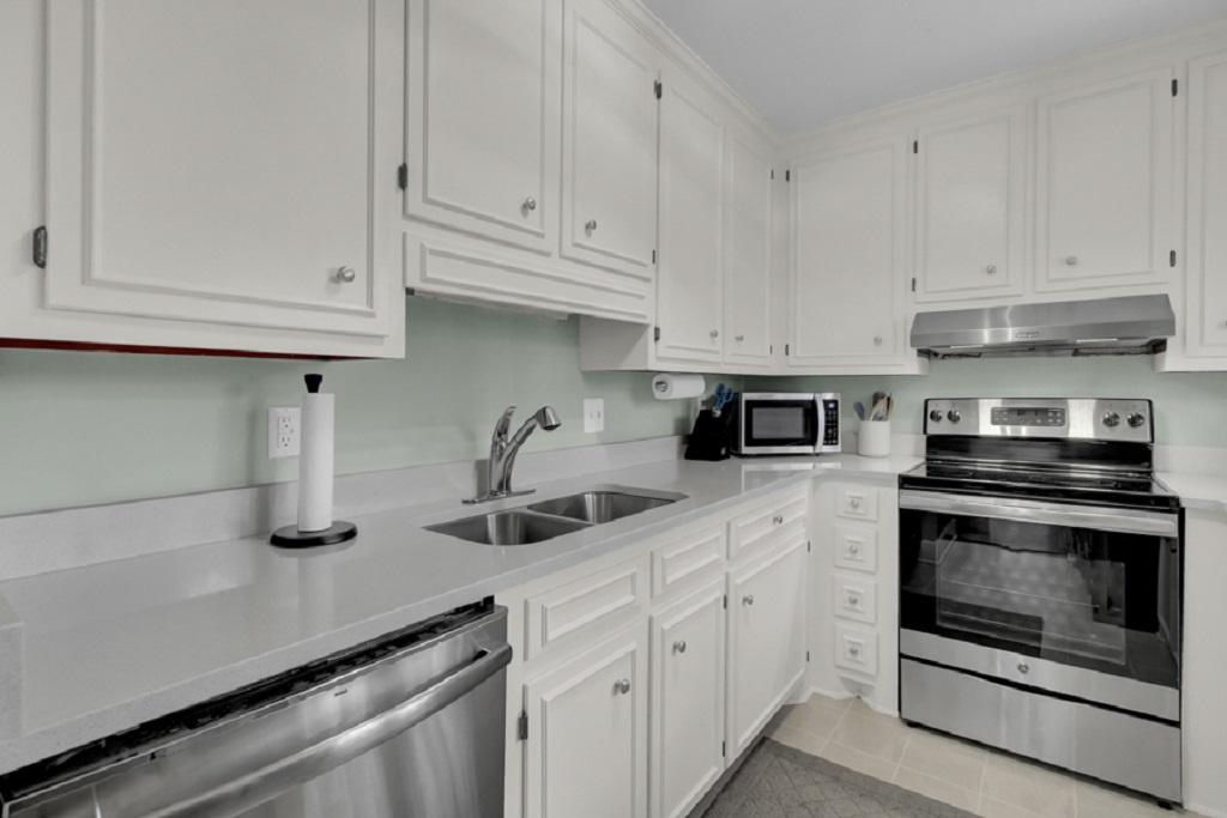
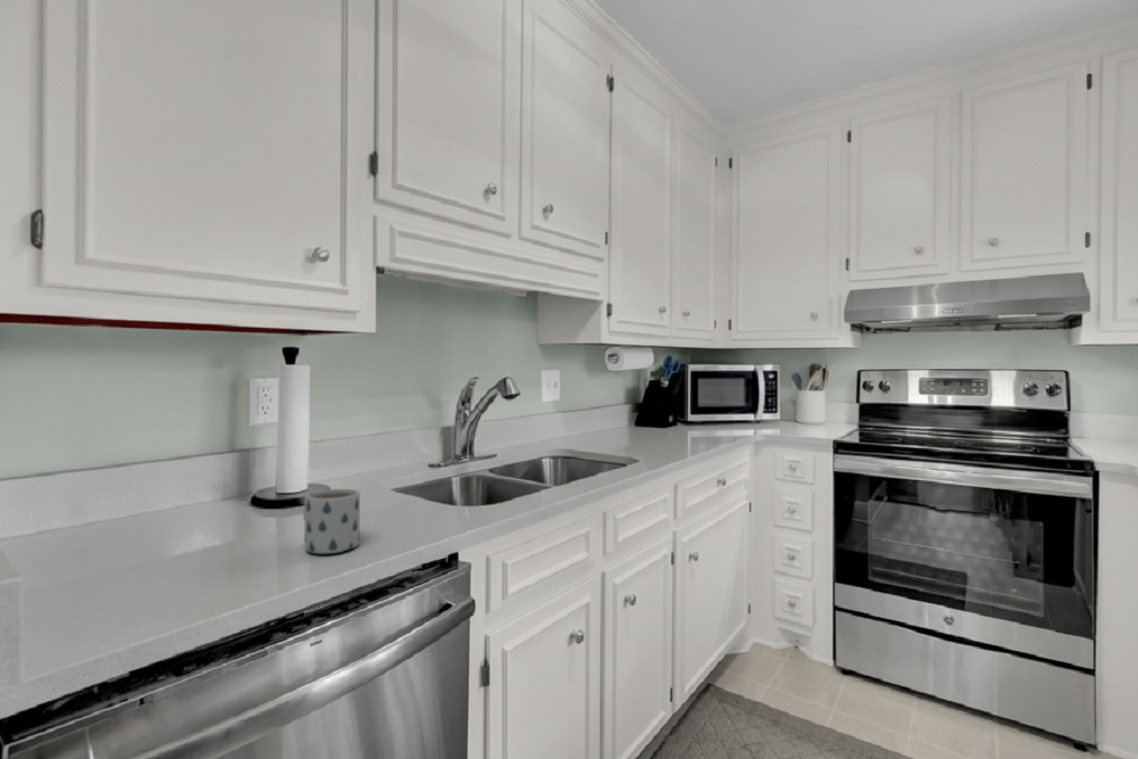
+ mug [302,488,361,555]
